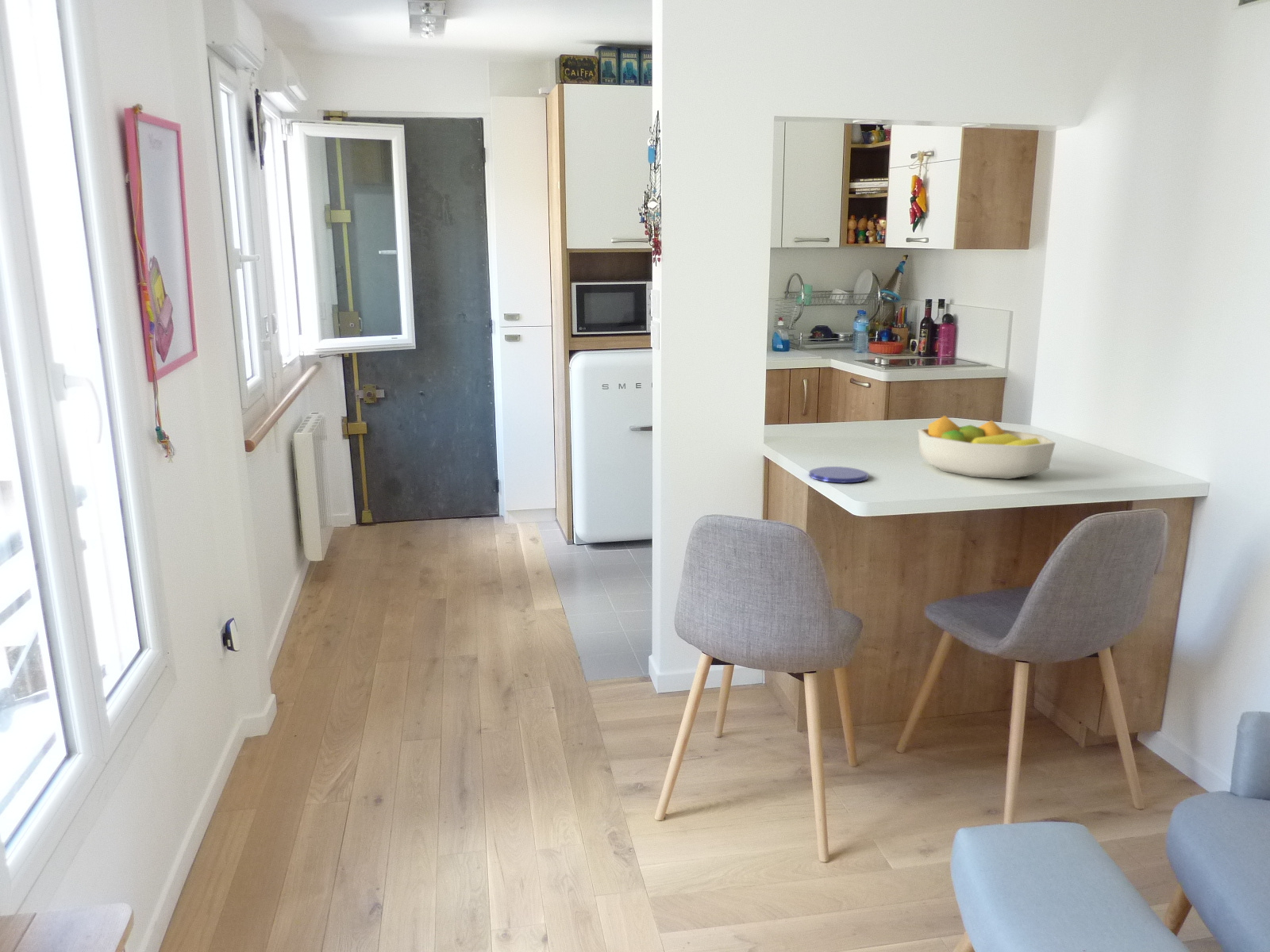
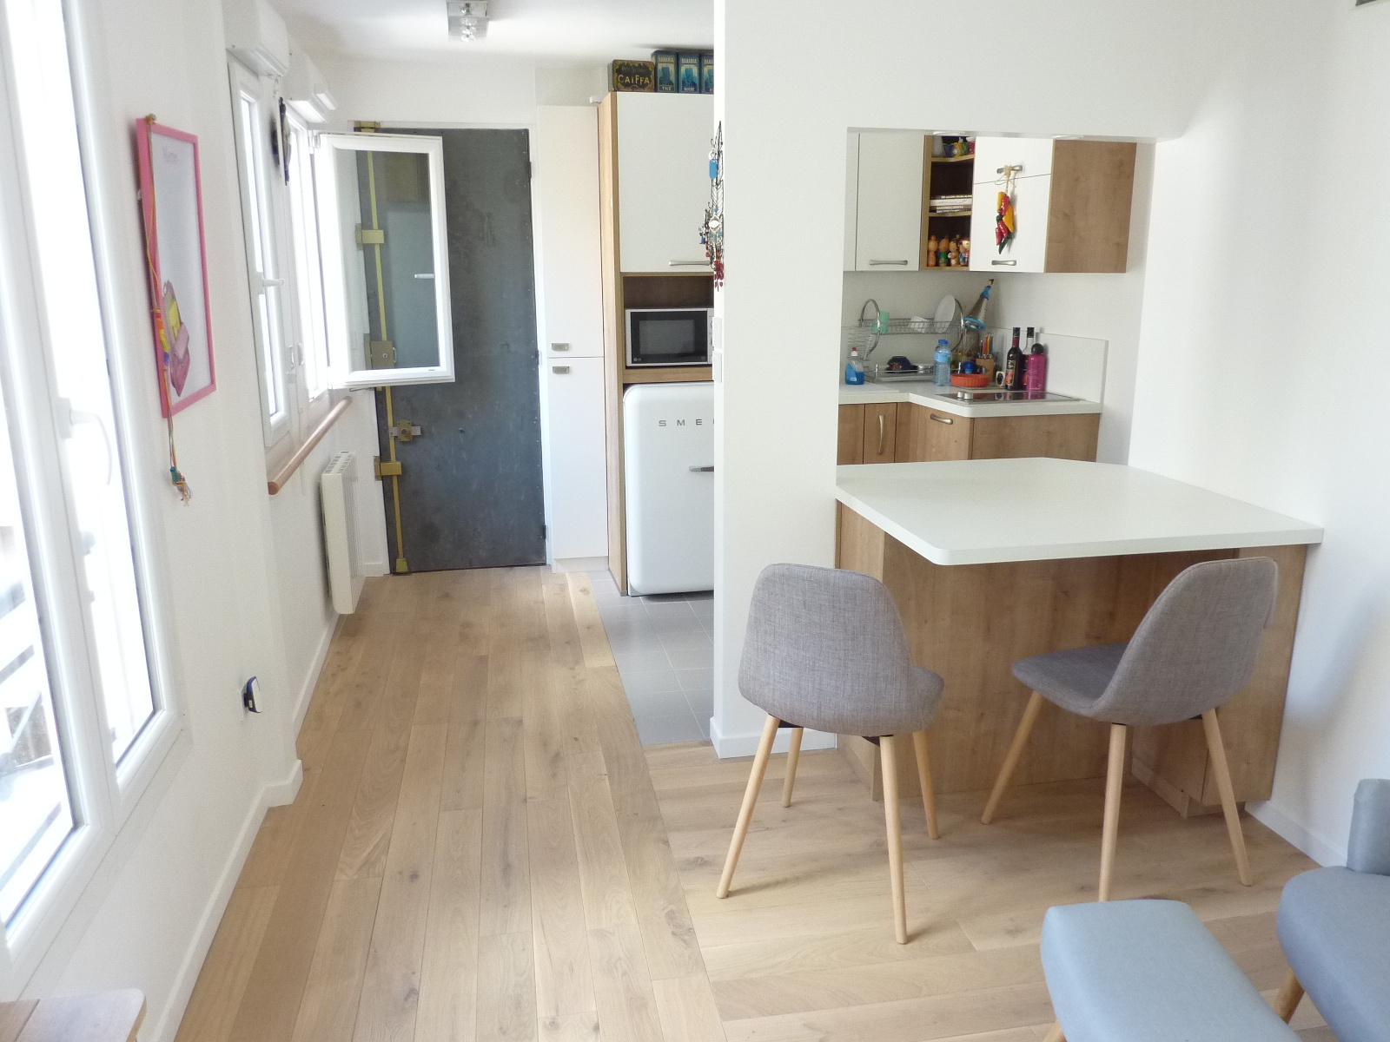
- saucer [808,466,869,483]
- fruit bowl [917,415,1056,480]
